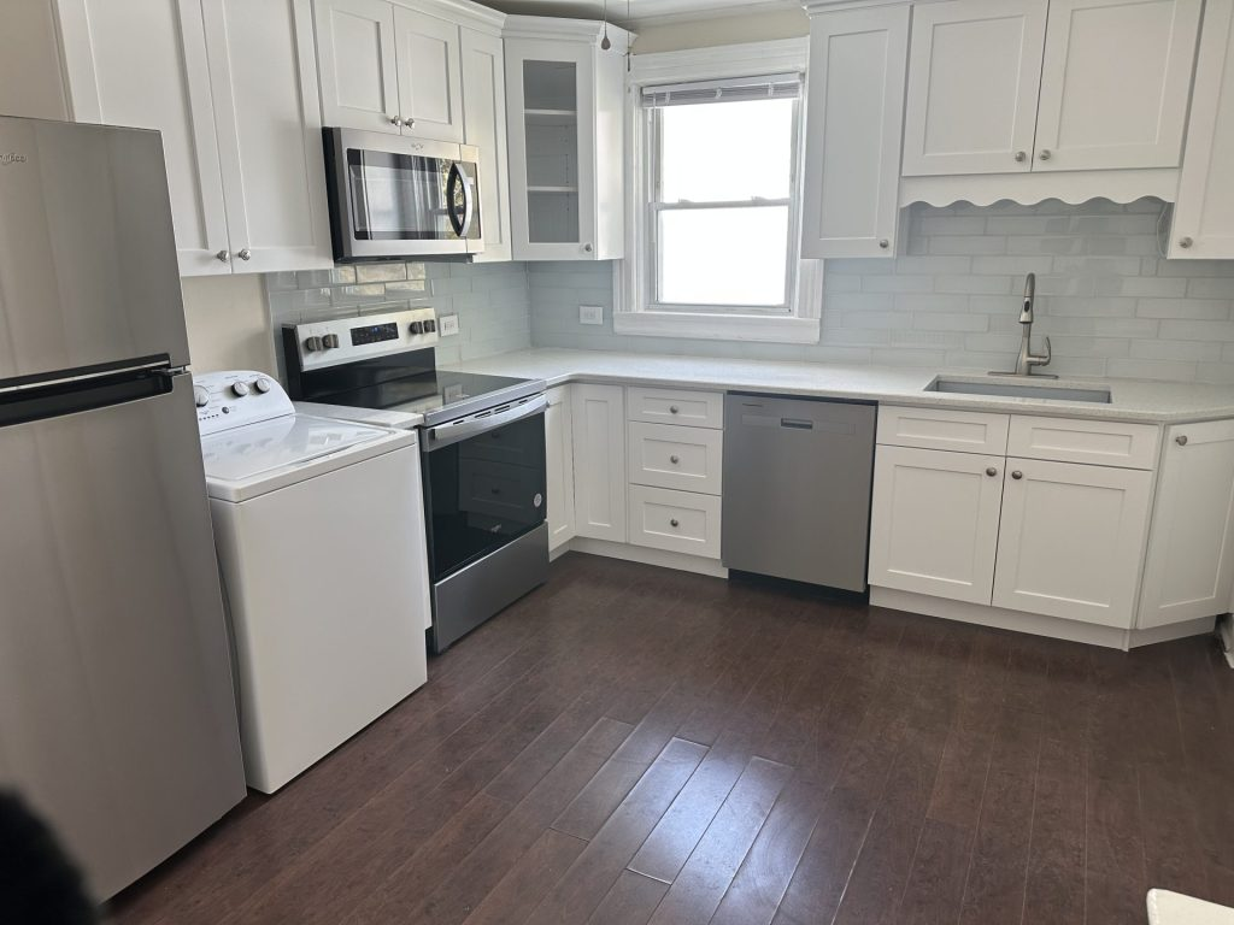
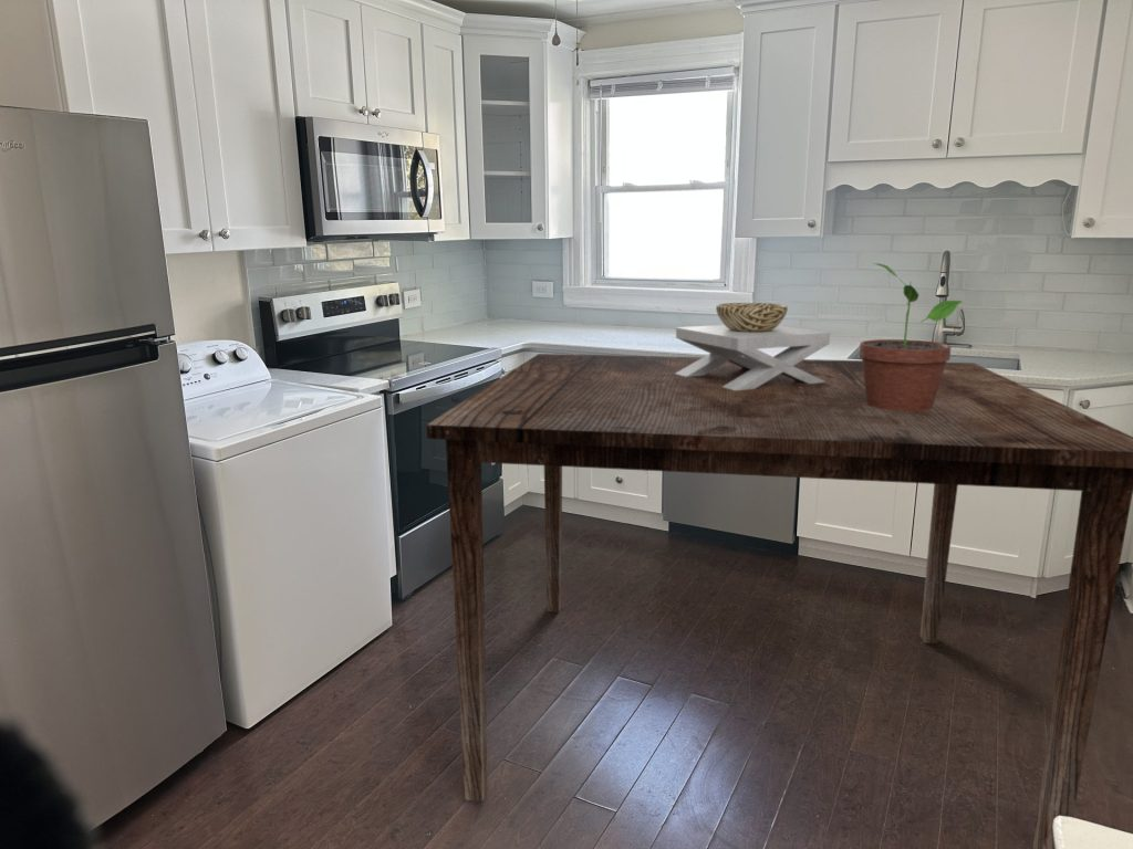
+ decorative bowl [675,302,831,390]
+ potted plant [859,262,964,411]
+ dining table [425,353,1133,849]
